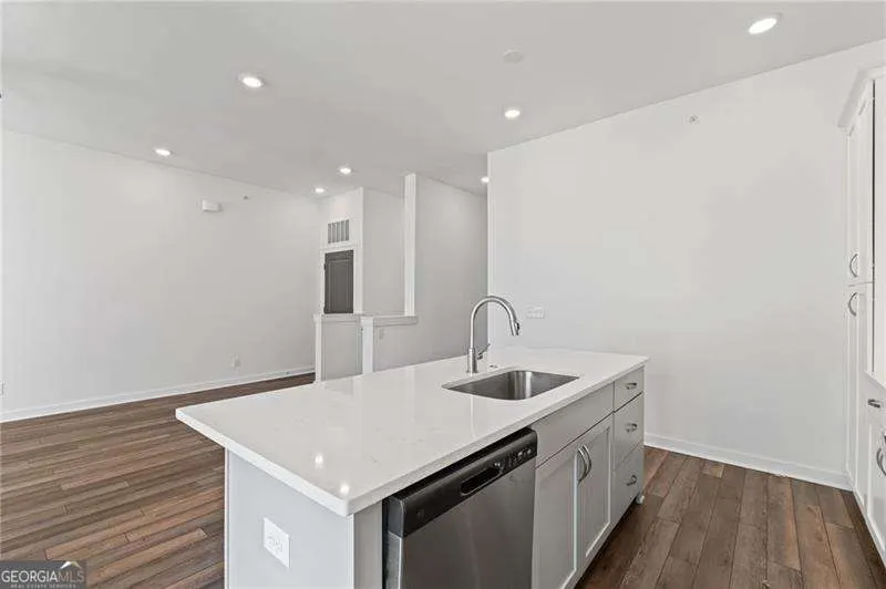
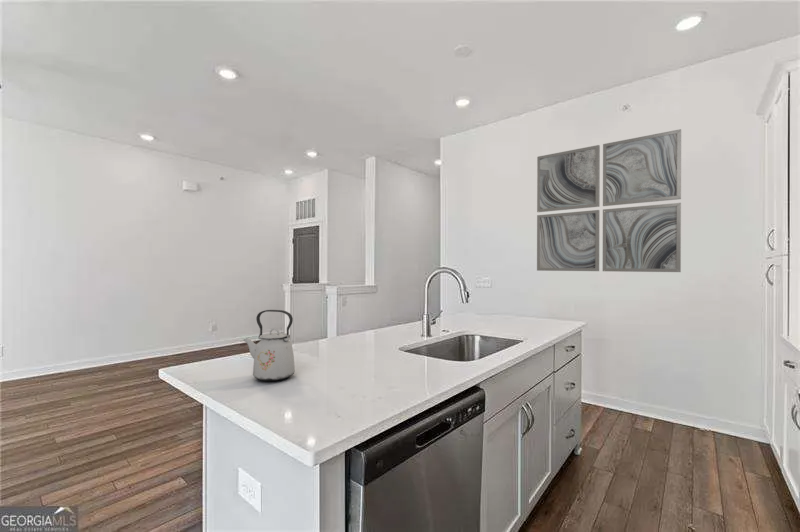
+ wall art [536,128,682,273]
+ kettle [243,309,296,382]
